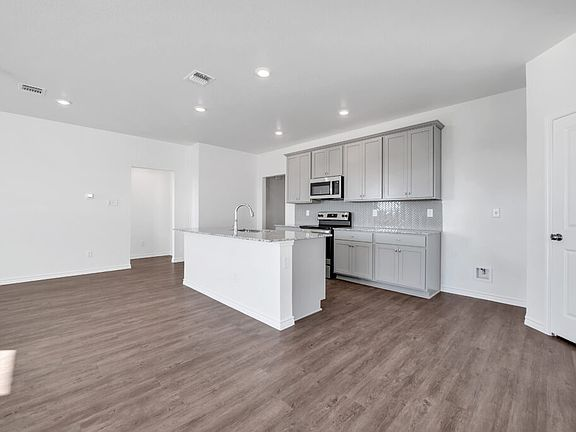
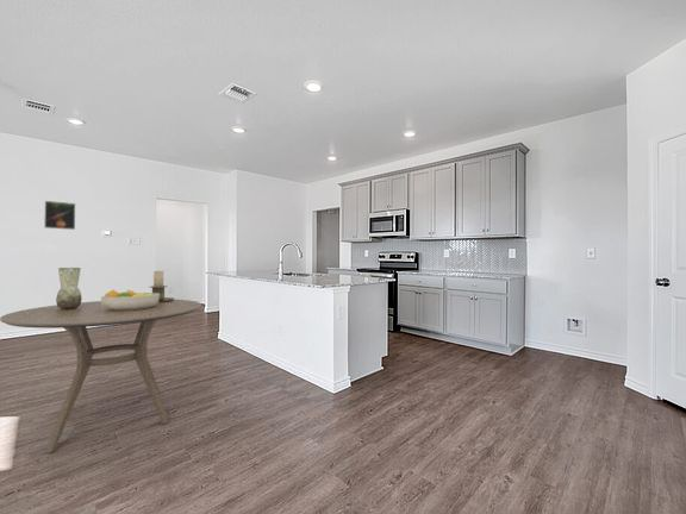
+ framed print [43,200,76,231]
+ candle holder [148,270,175,302]
+ vase [55,267,83,309]
+ fruit bowl [100,289,160,311]
+ dining table [0,299,202,455]
